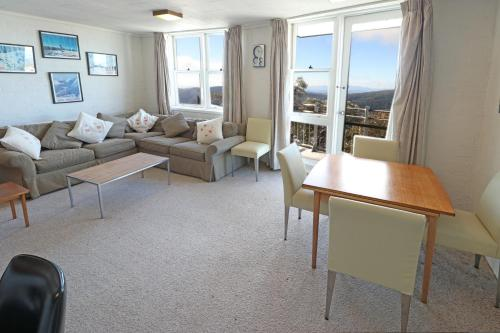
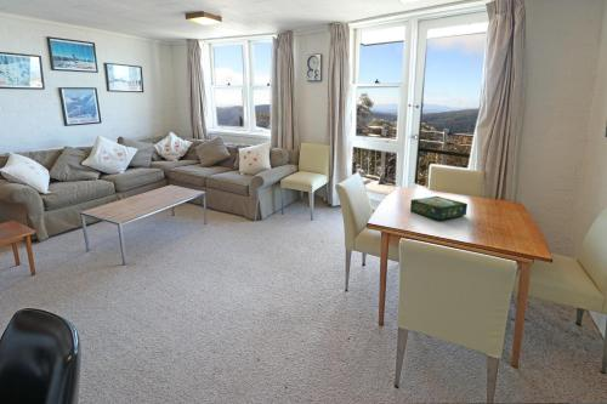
+ board game [409,195,469,221]
